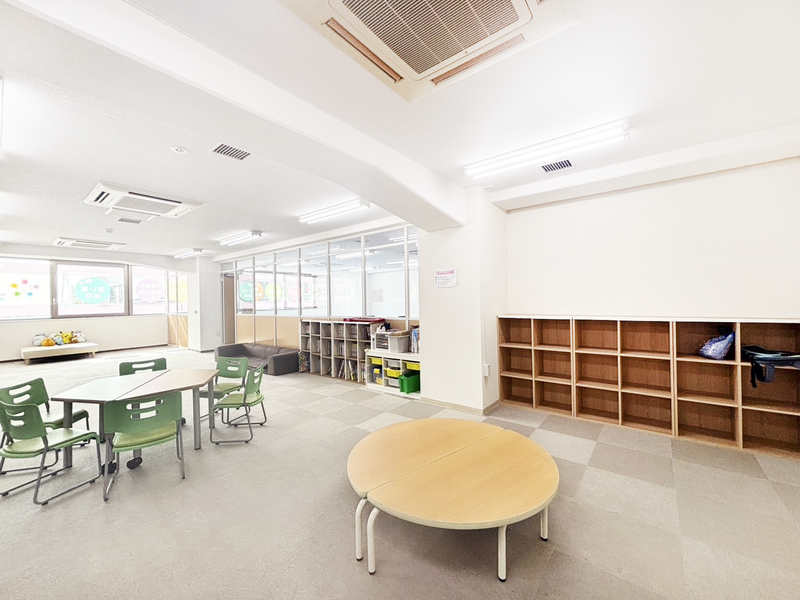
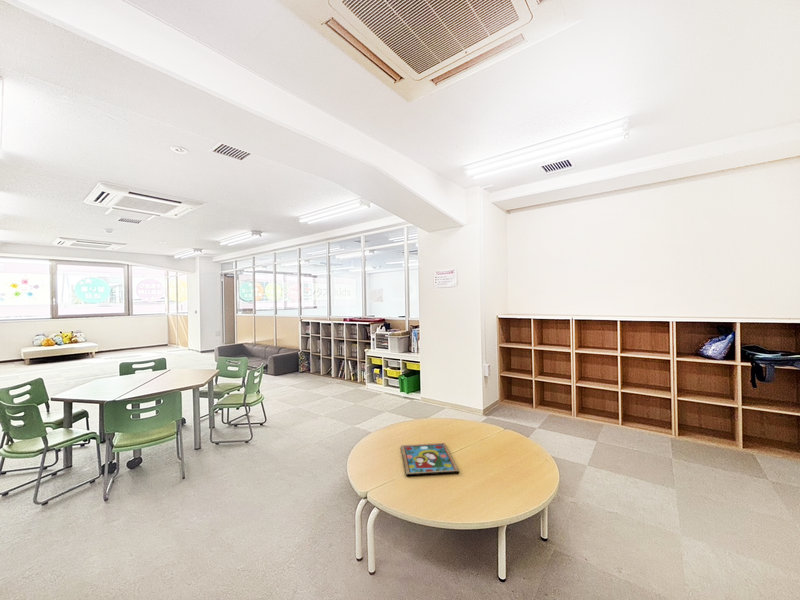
+ framed painting [400,442,460,477]
